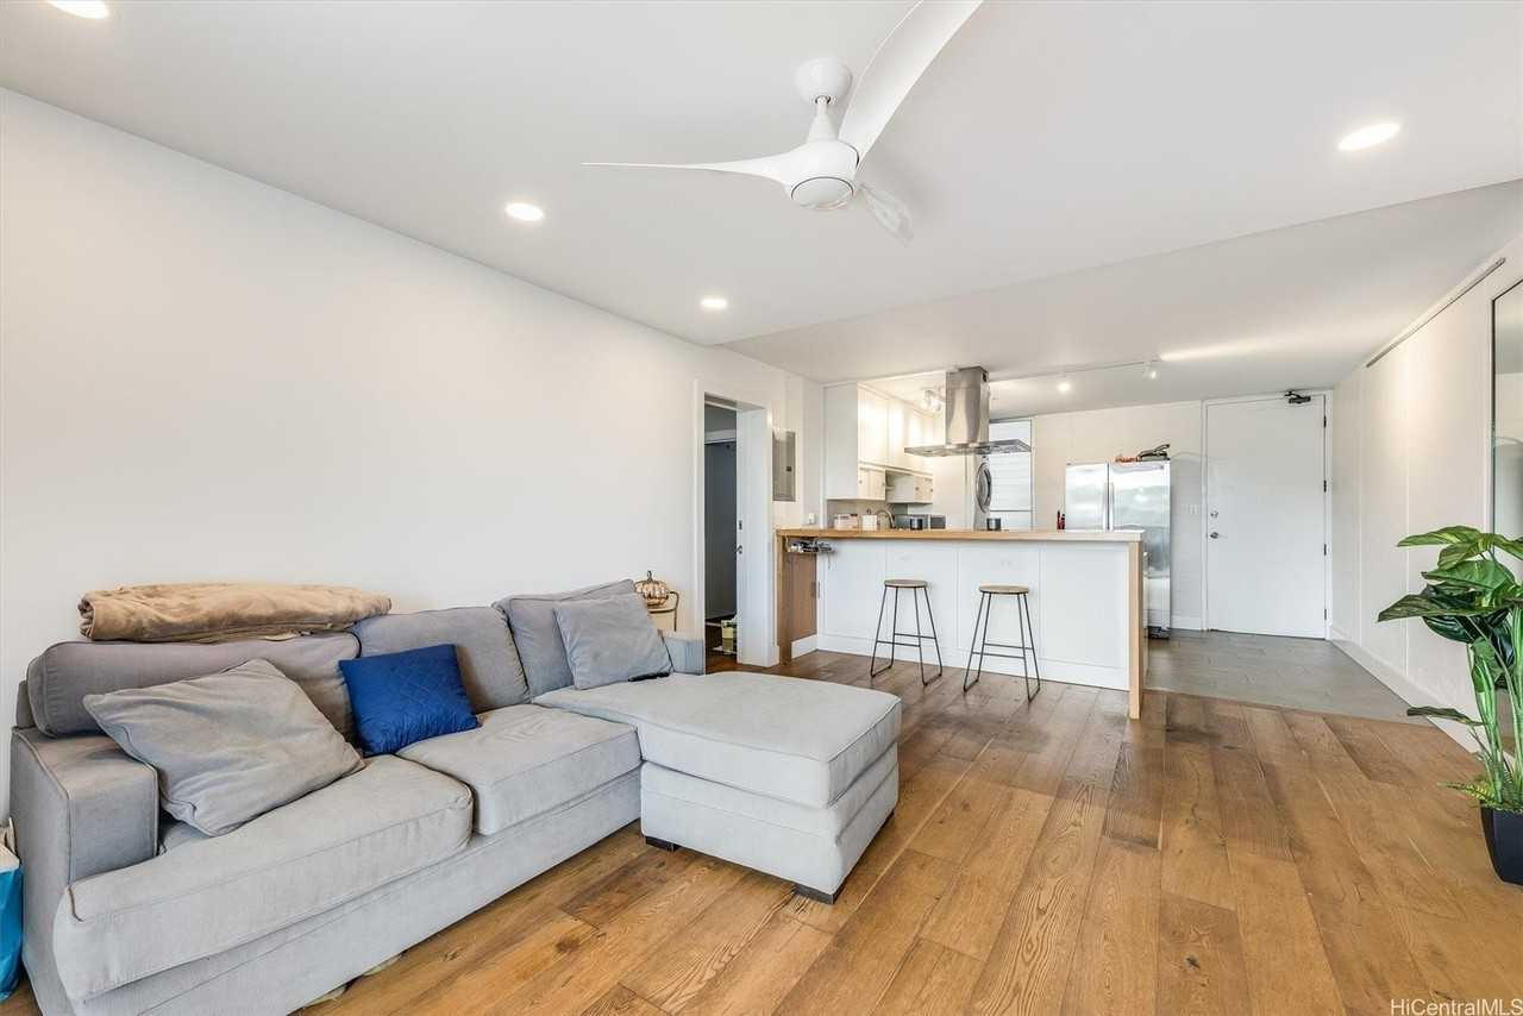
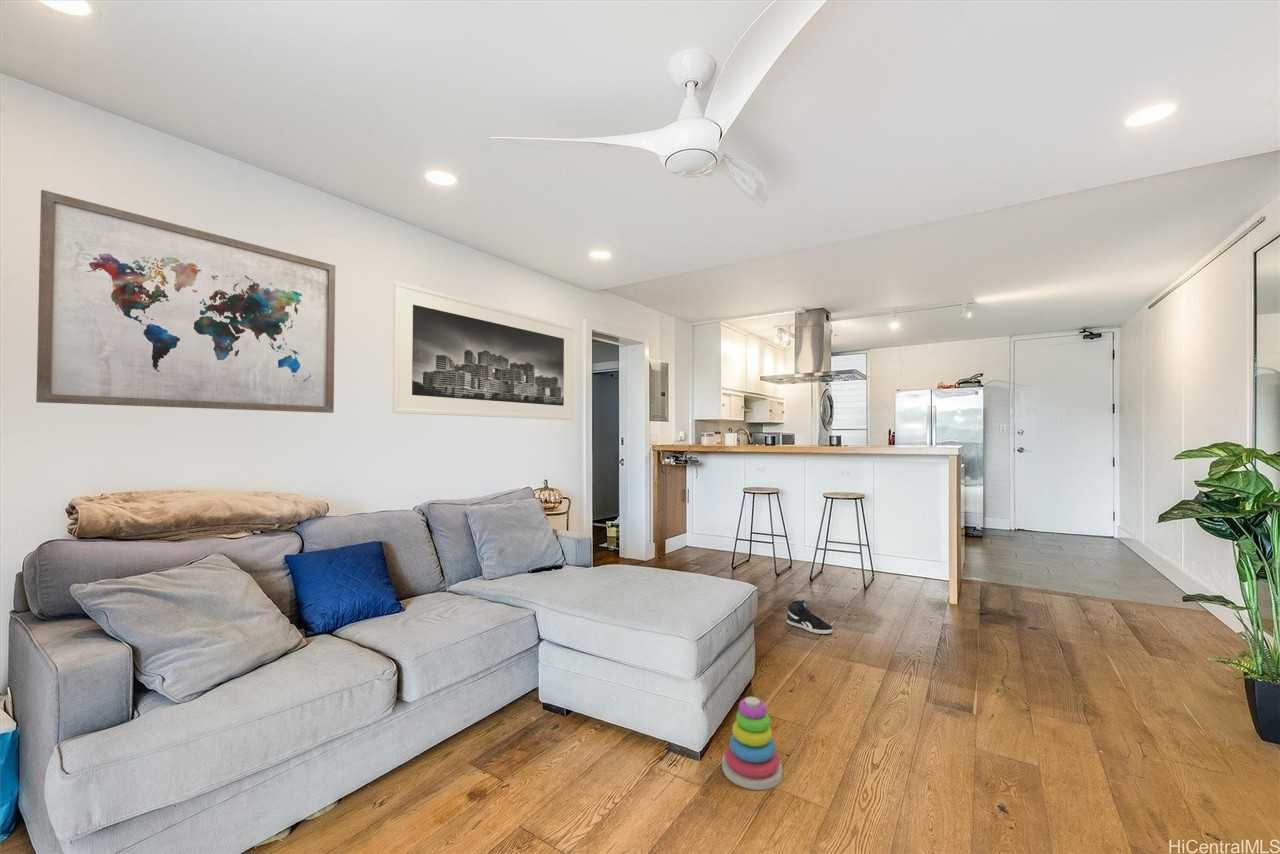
+ sneaker [786,599,834,635]
+ wall art [35,189,336,414]
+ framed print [391,280,575,421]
+ stacking toy [721,696,783,791]
